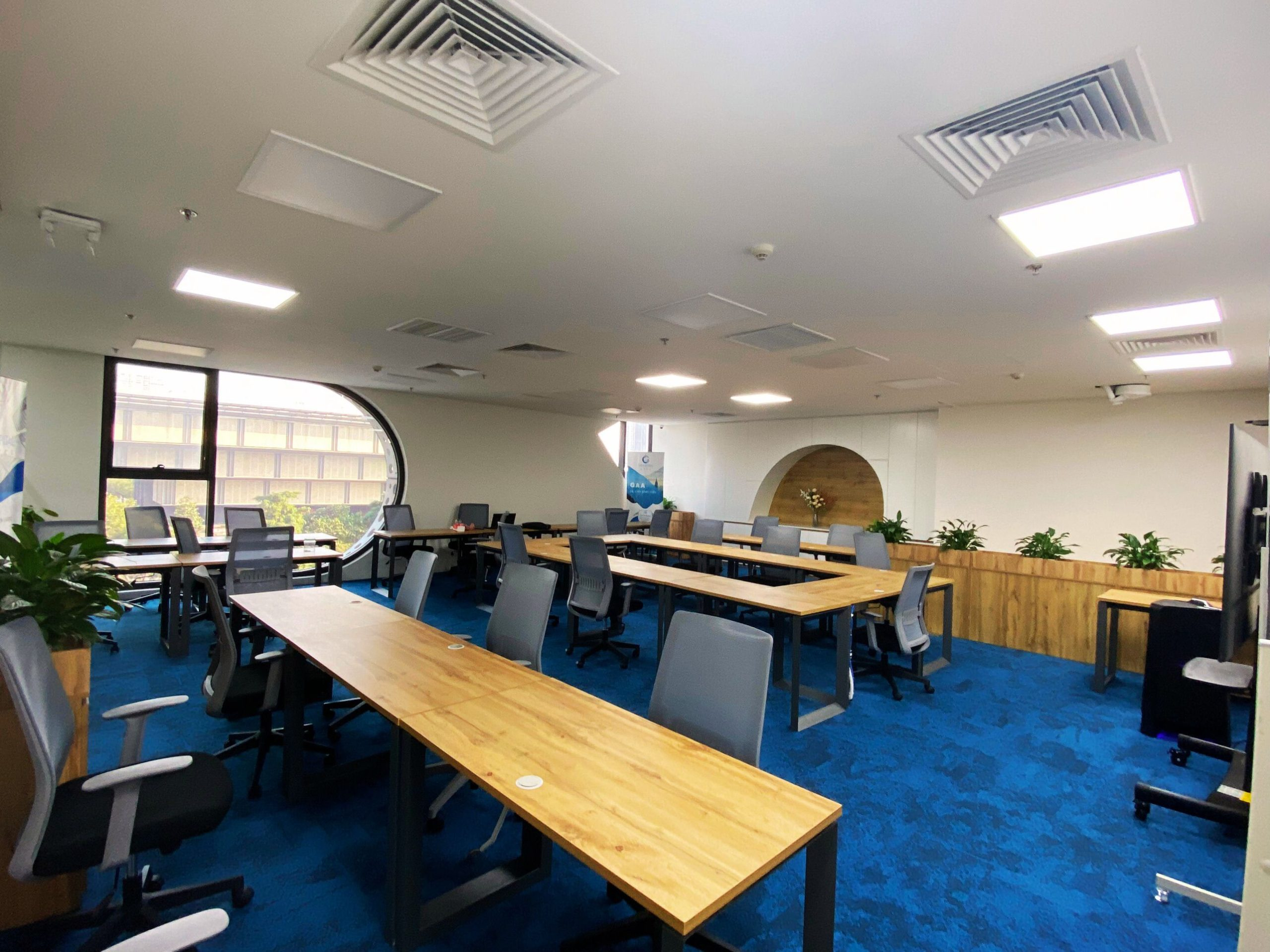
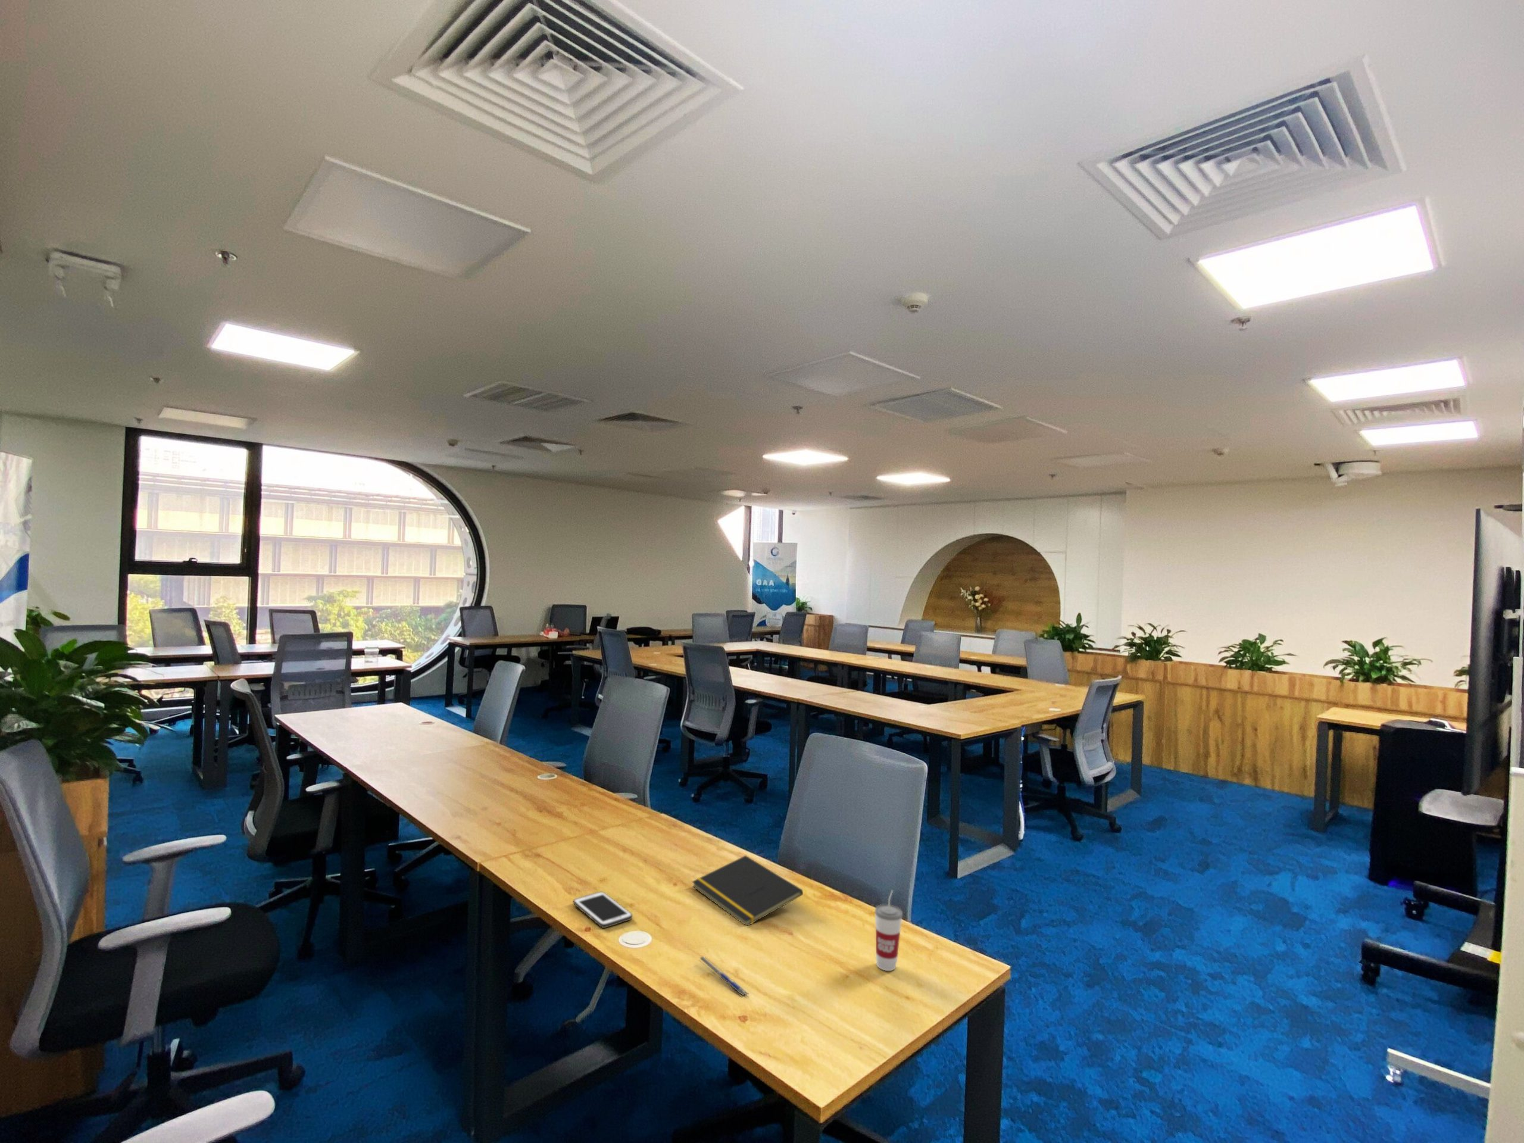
+ cup [875,890,904,971]
+ cell phone [572,891,632,928]
+ pen [697,956,749,998]
+ notepad [691,855,804,927]
